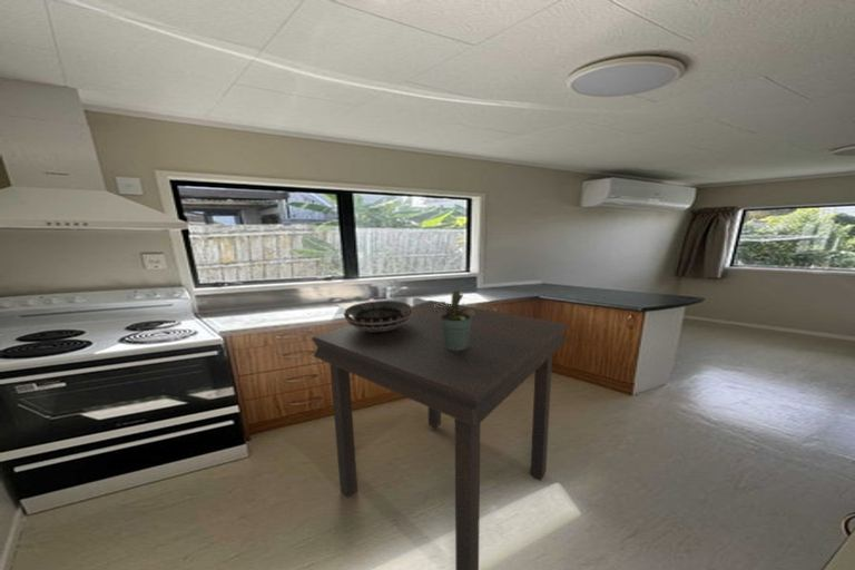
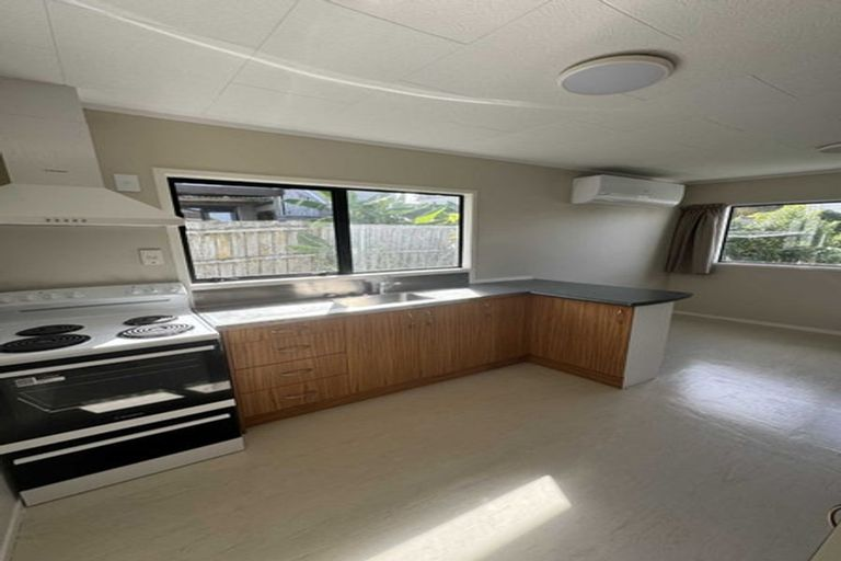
- decorative bowl [342,299,413,332]
- potted plant [434,289,474,351]
- dining table [311,299,568,570]
